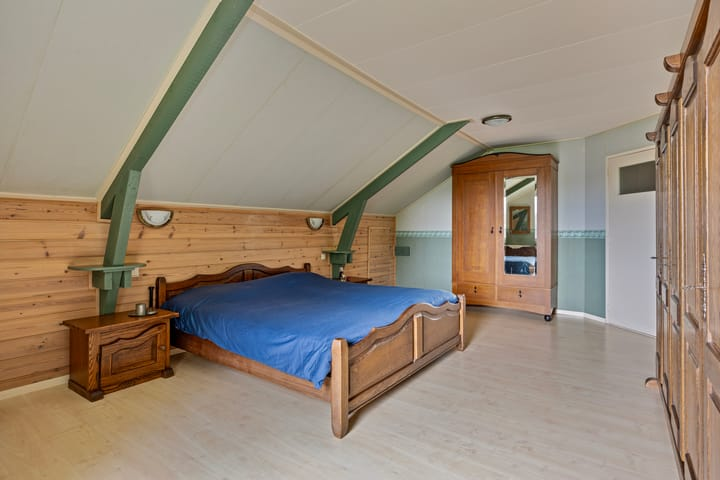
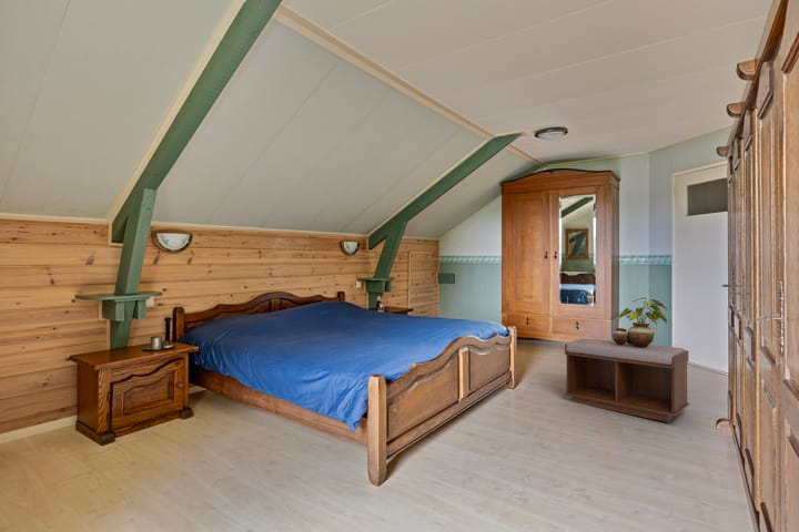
+ bench [564,338,690,423]
+ potted plant [611,297,668,347]
